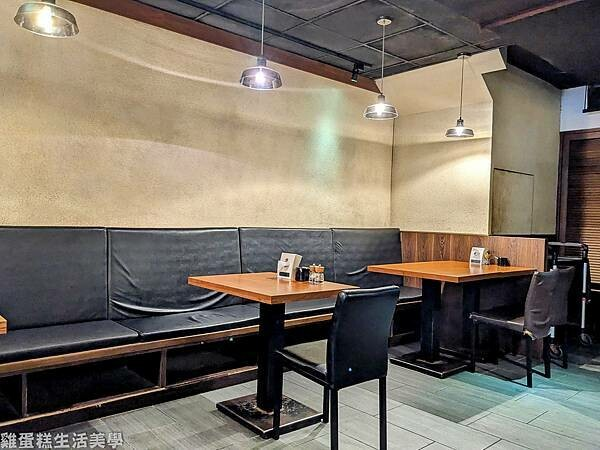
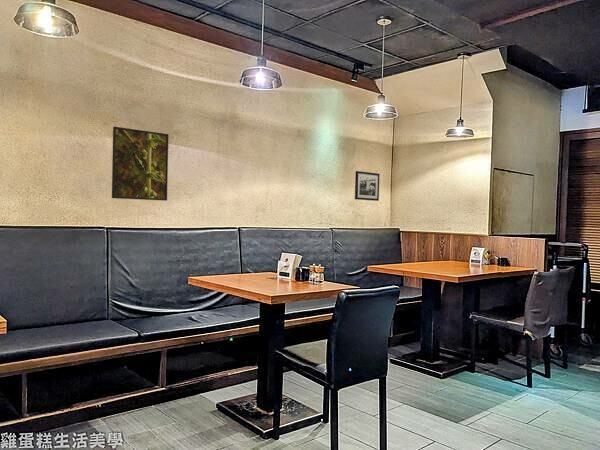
+ picture frame [354,170,381,202]
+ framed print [111,125,170,202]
